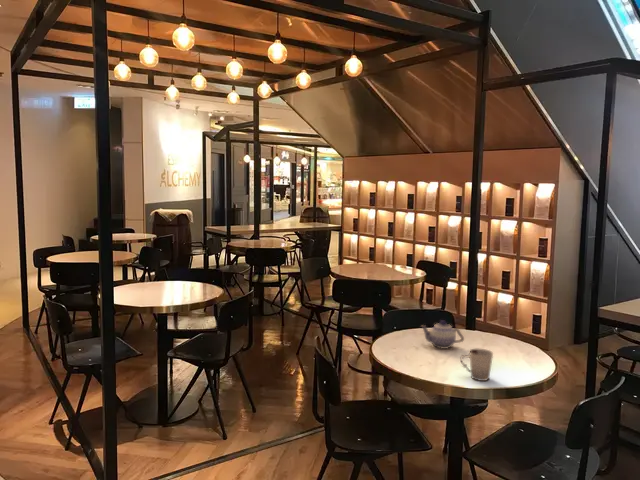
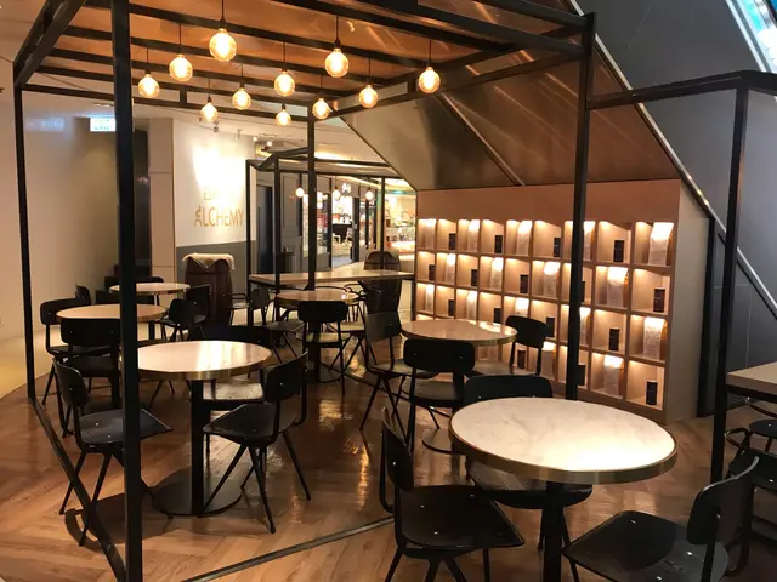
- teapot [419,319,465,350]
- cup [459,348,494,382]
